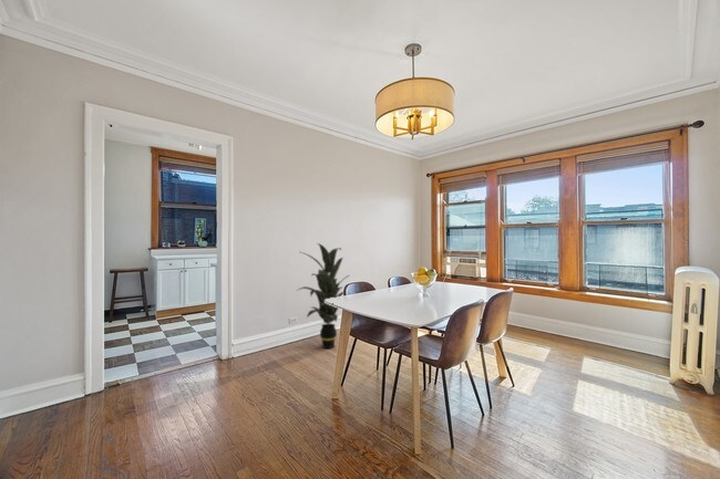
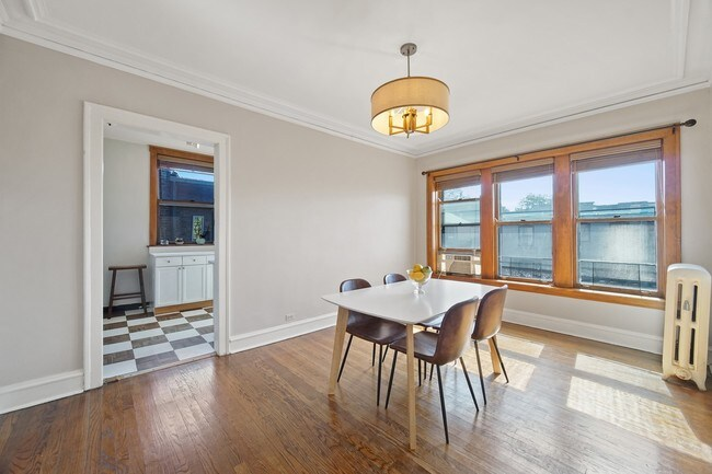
- indoor plant [297,242,350,350]
